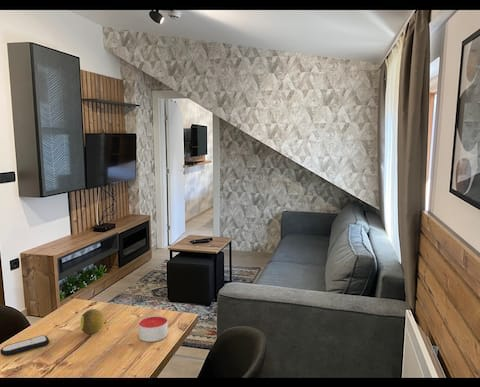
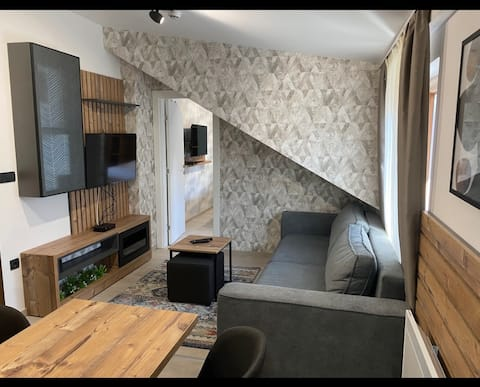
- candle [137,314,169,343]
- fruit [80,308,105,335]
- remote control [0,334,50,357]
